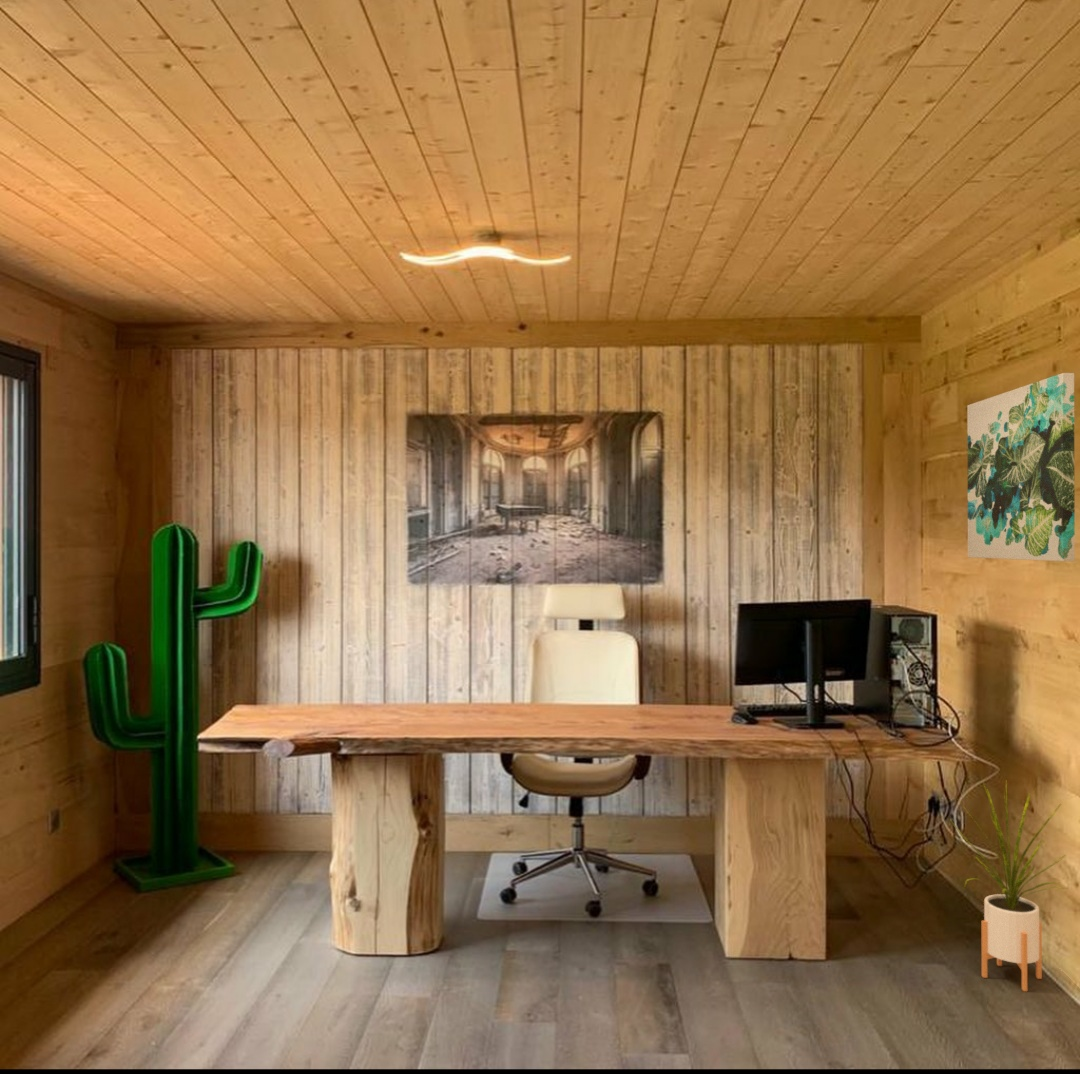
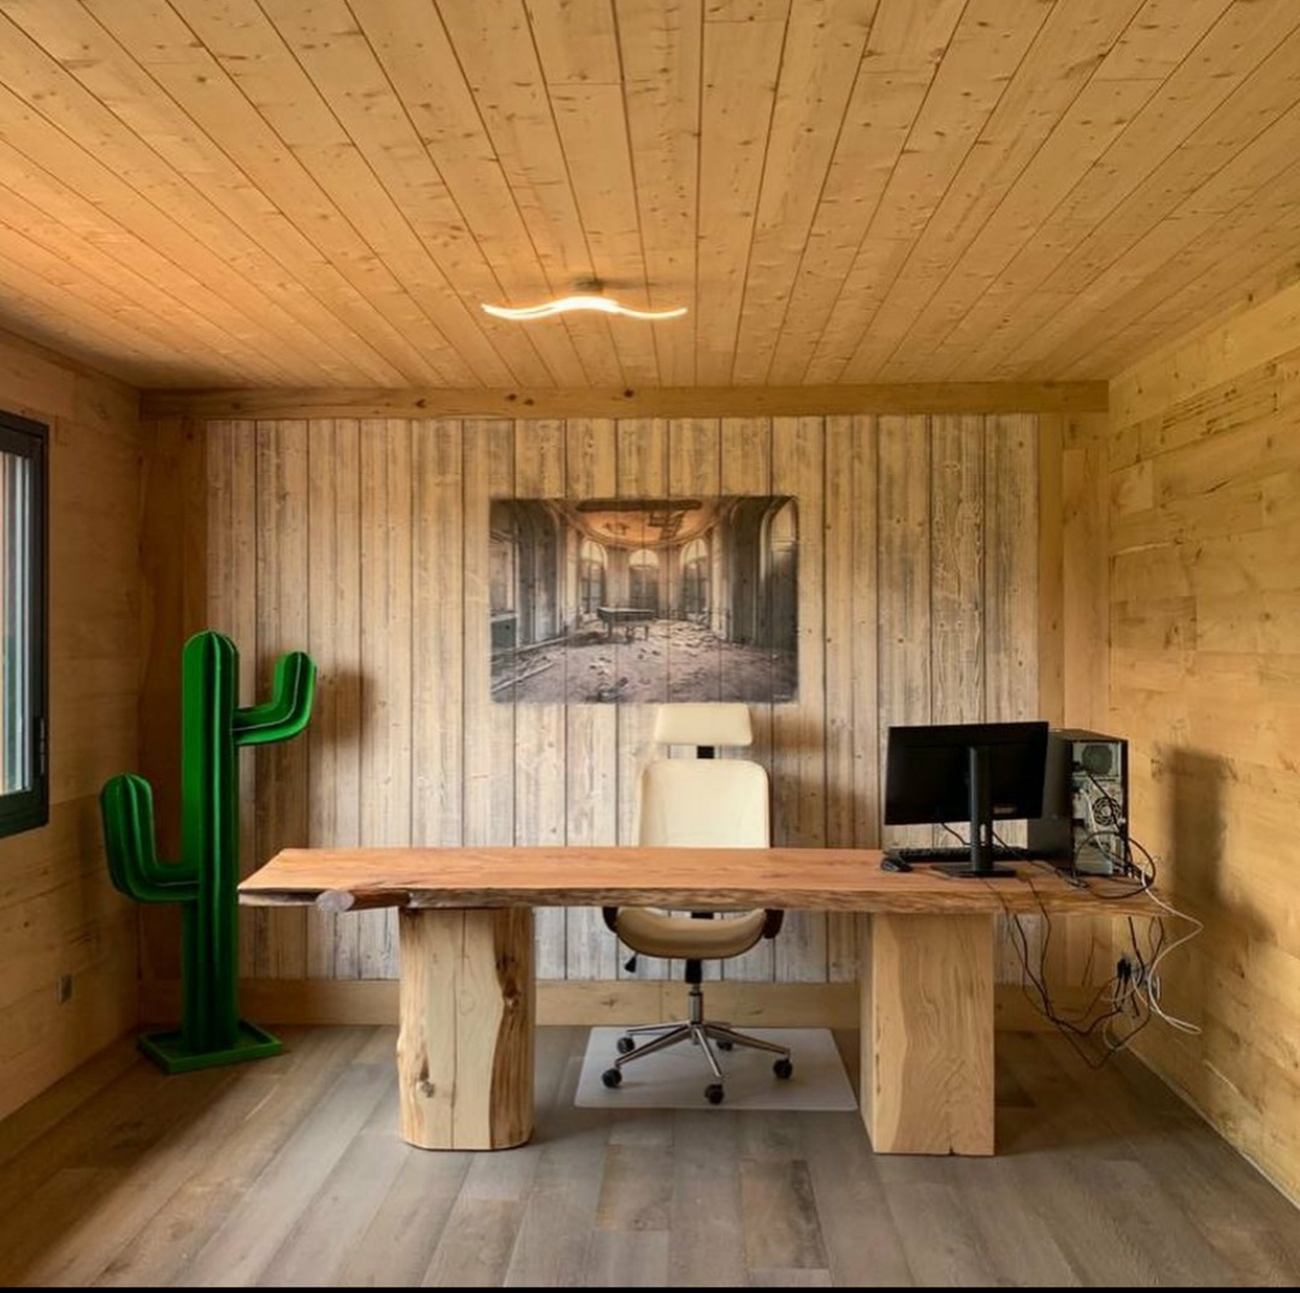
- house plant [949,777,1071,992]
- wall art [966,372,1076,562]
